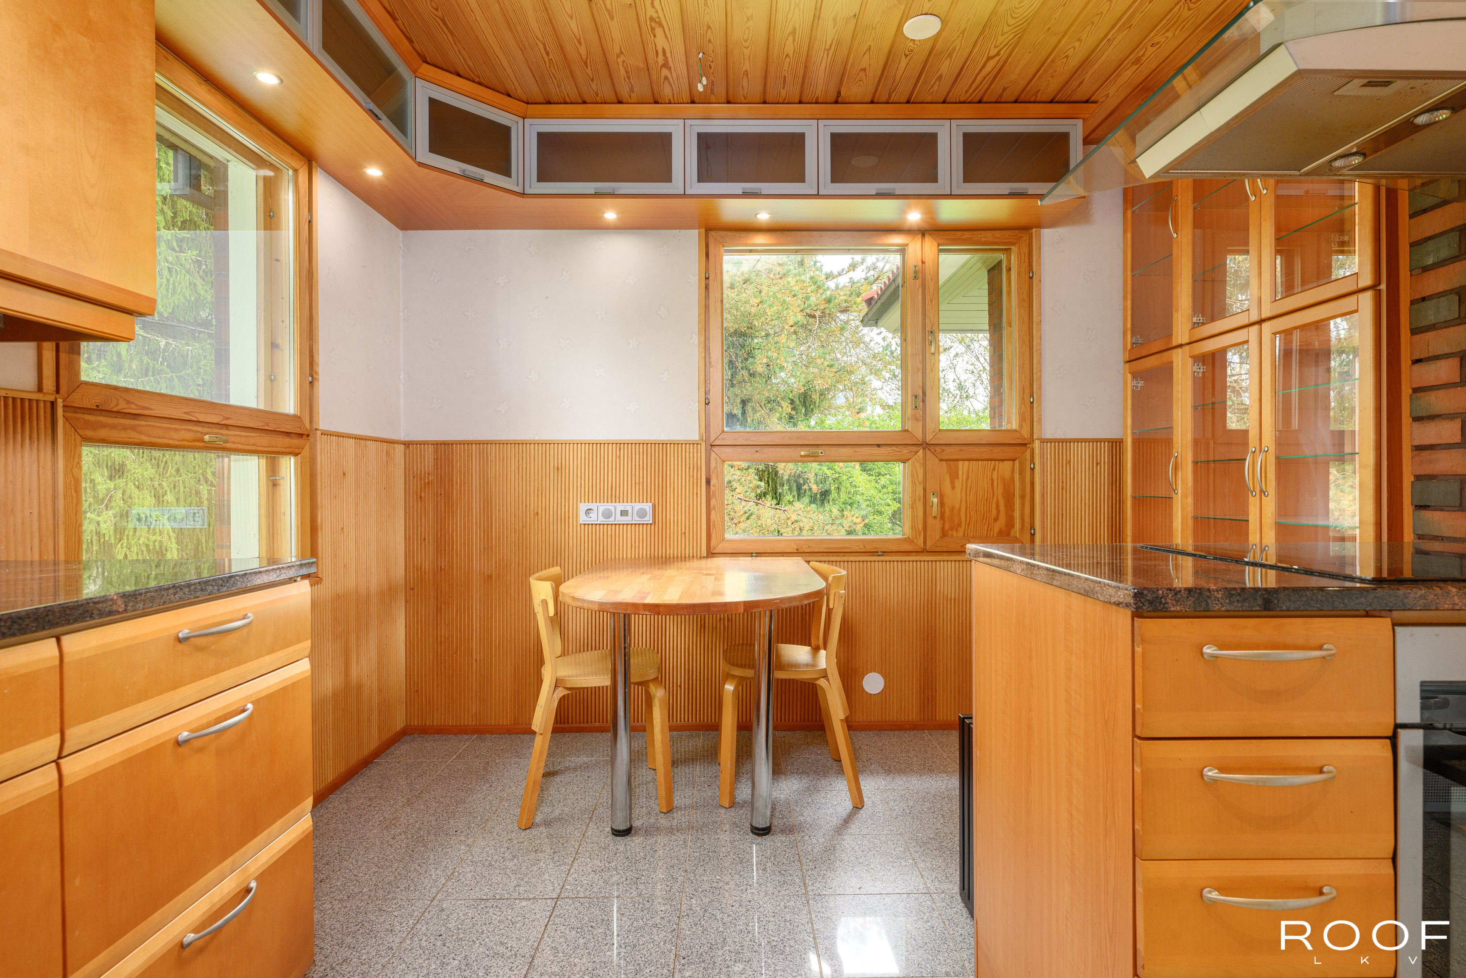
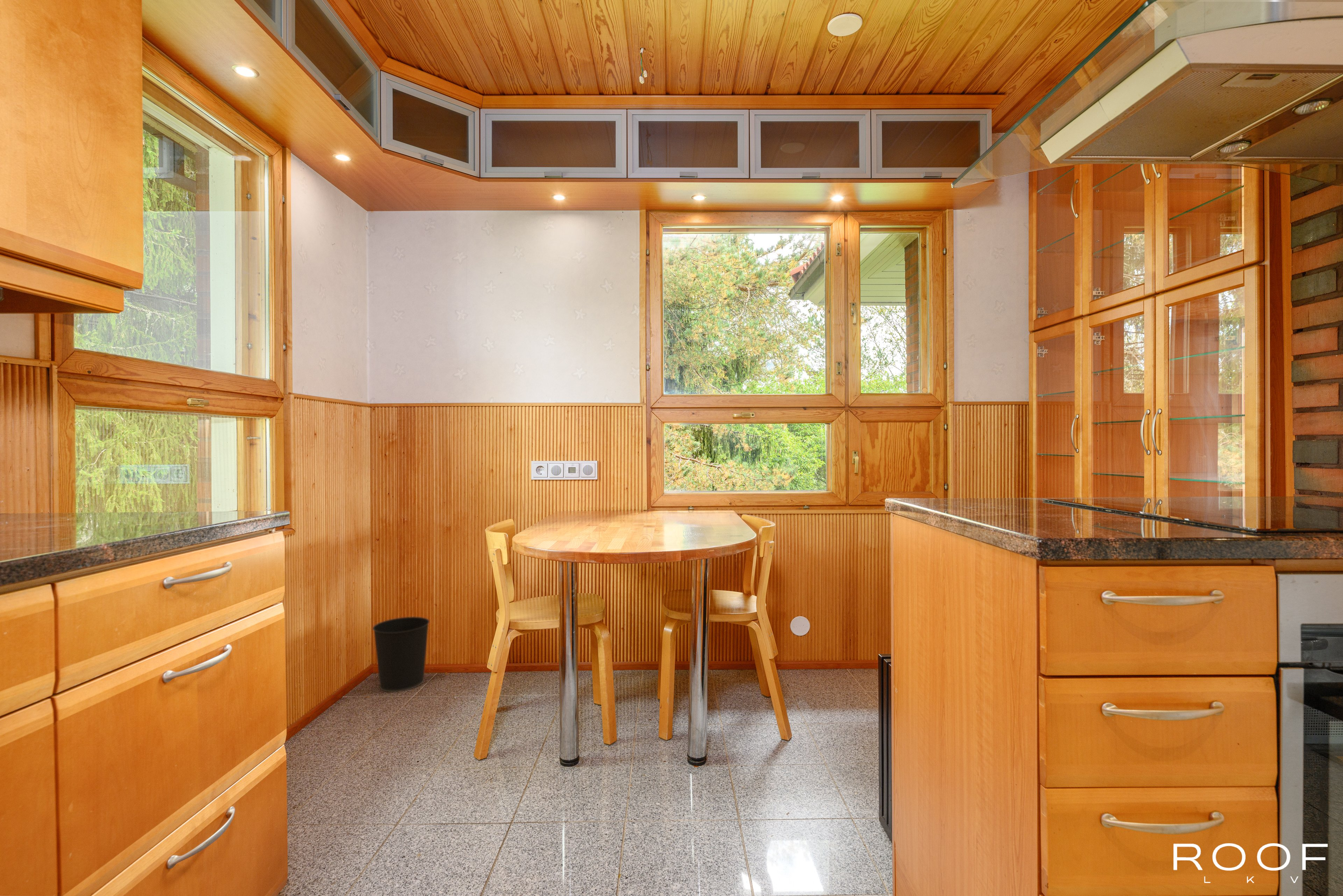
+ wastebasket [372,616,430,693]
